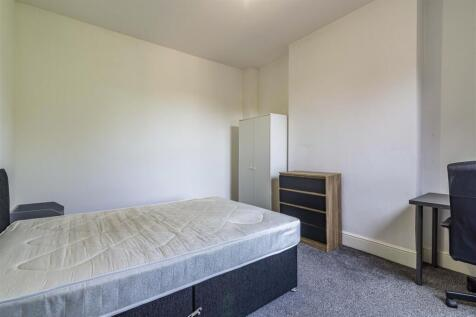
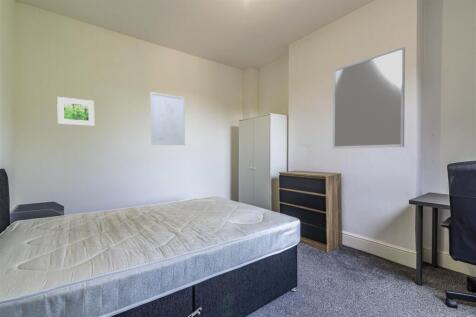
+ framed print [56,96,95,127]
+ wall art [149,91,186,146]
+ home mirror [332,46,406,150]
